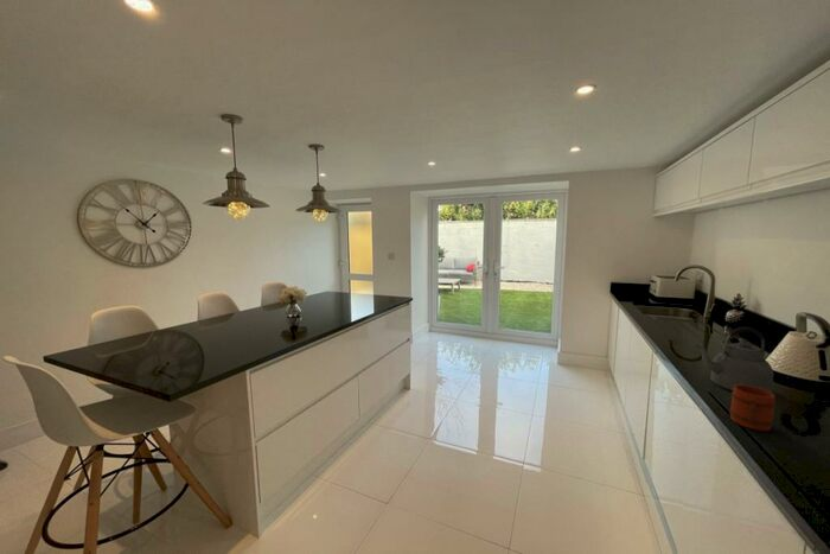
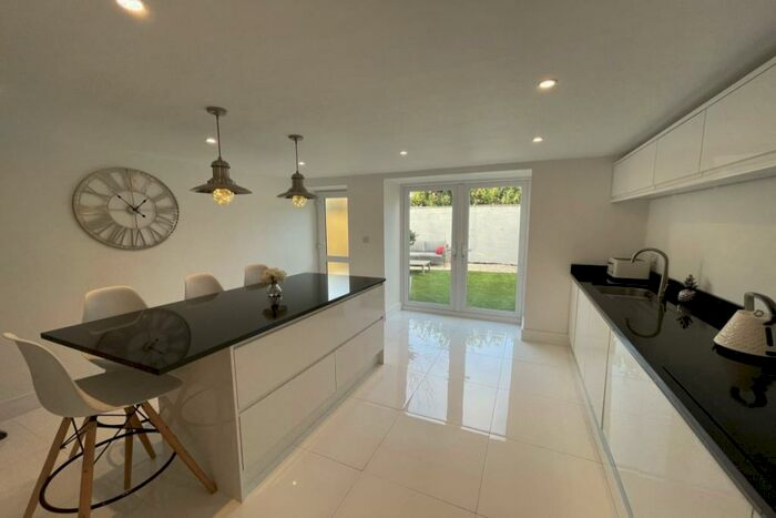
- mug [728,384,777,432]
- kettle [692,326,774,394]
